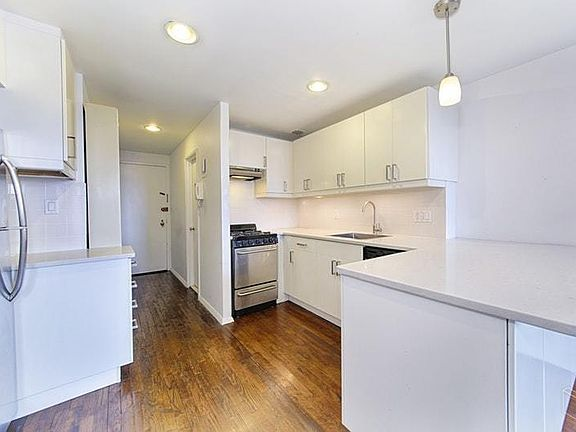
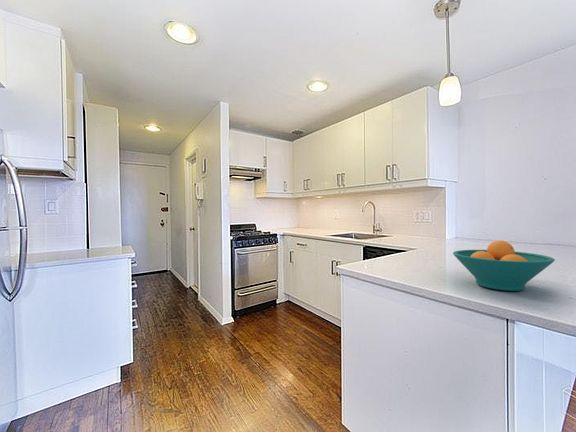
+ fruit bowl [452,240,556,292]
